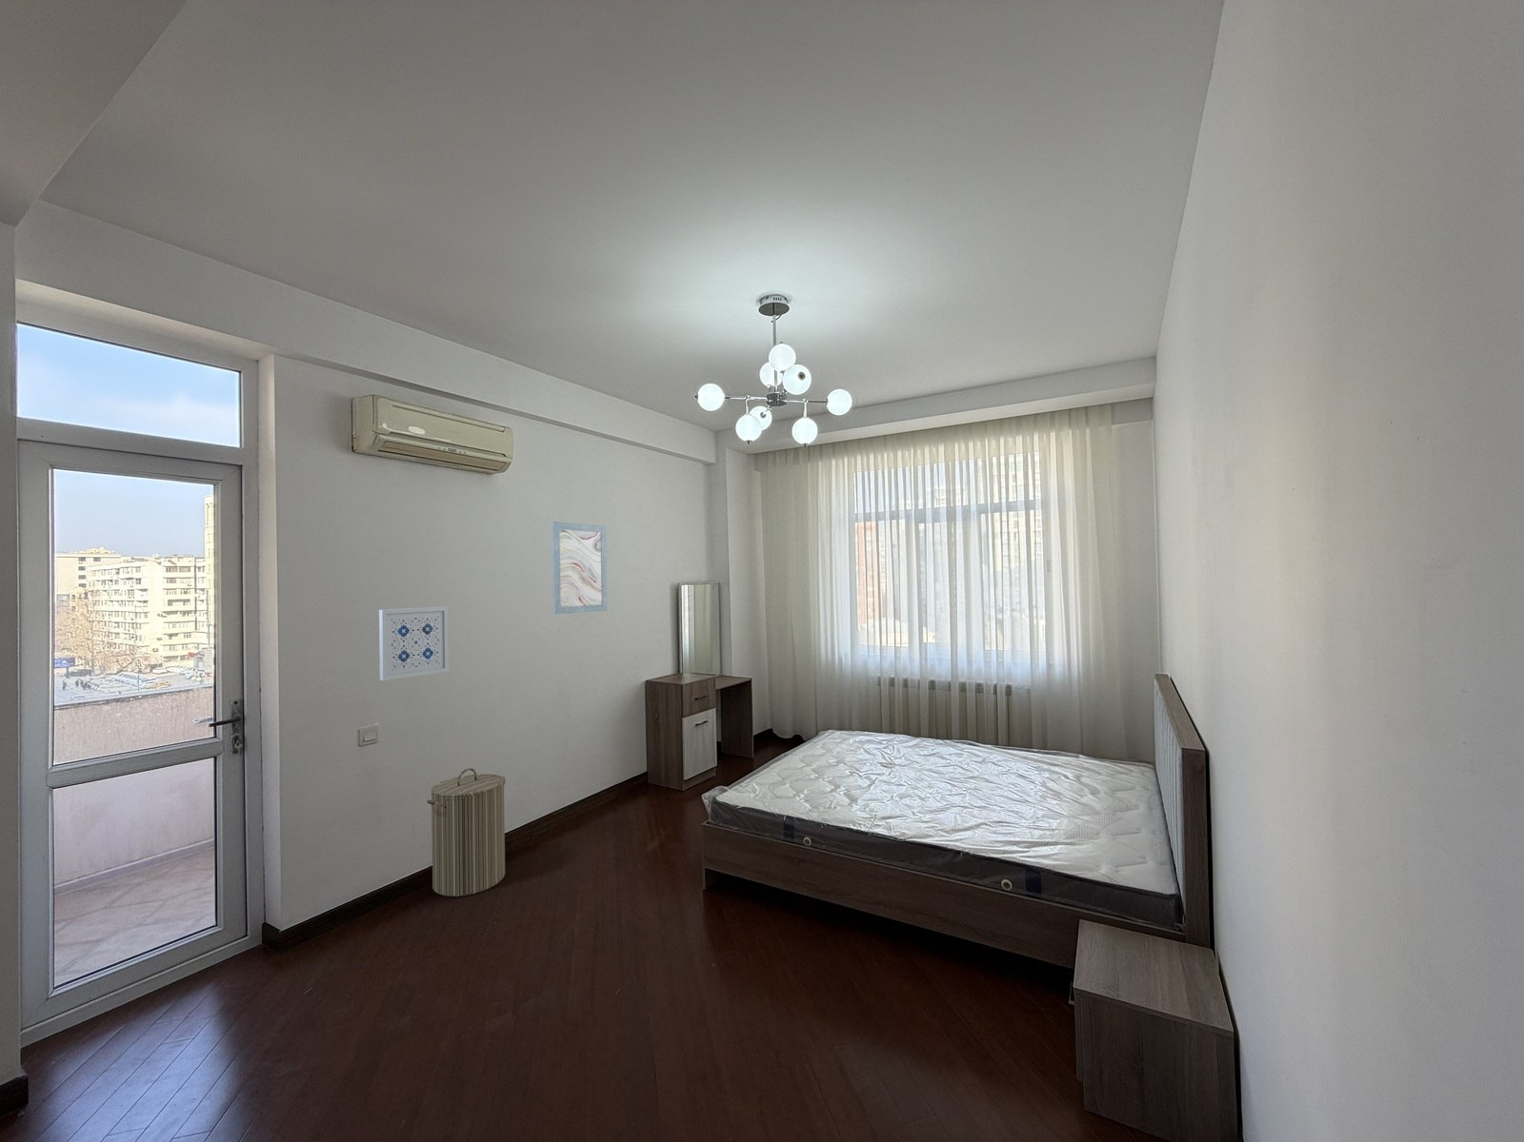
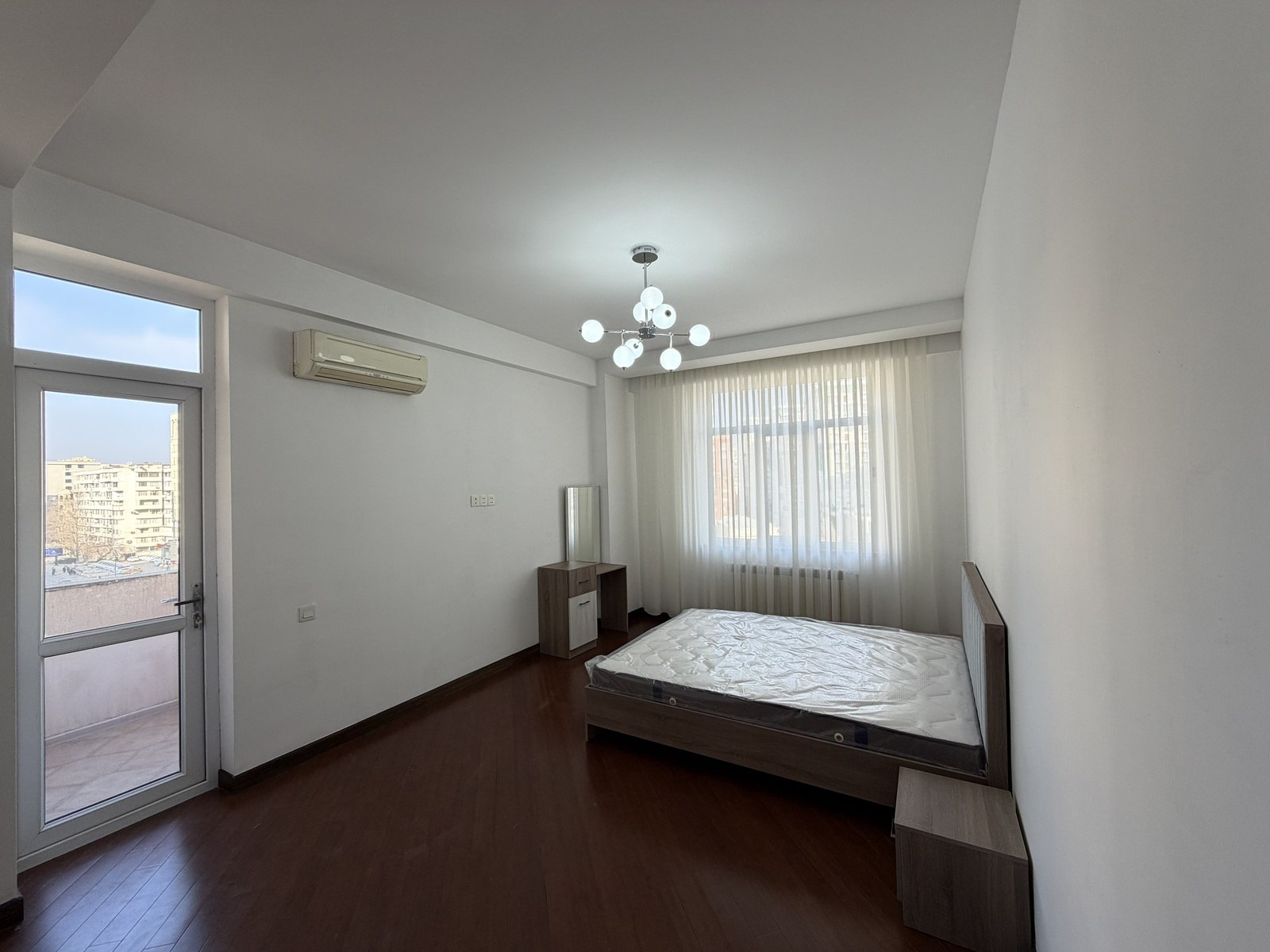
- laundry hamper [426,767,506,897]
- wall art [552,521,607,614]
- wall art [378,606,450,681]
